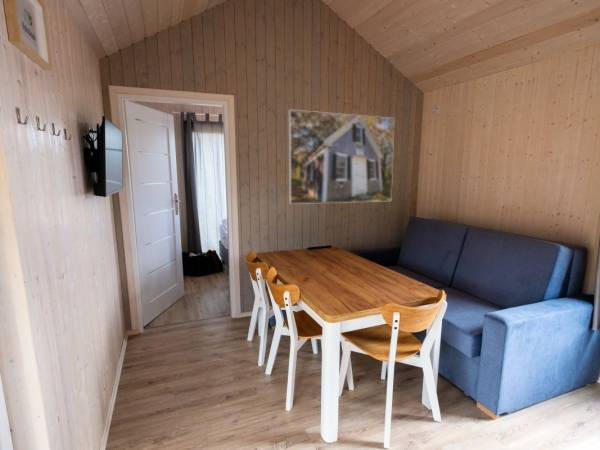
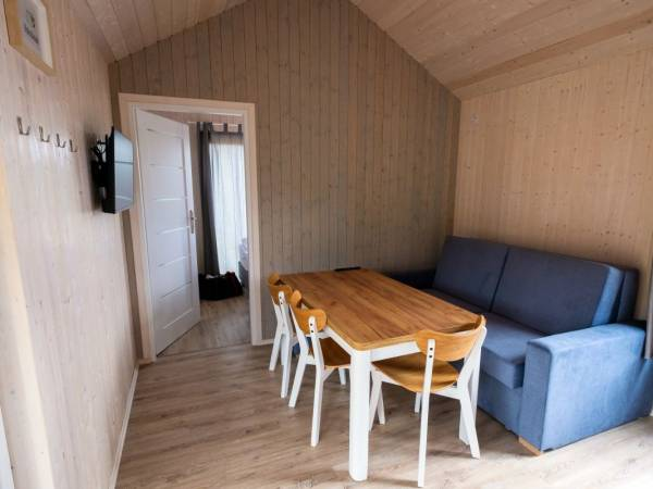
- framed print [288,109,395,205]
